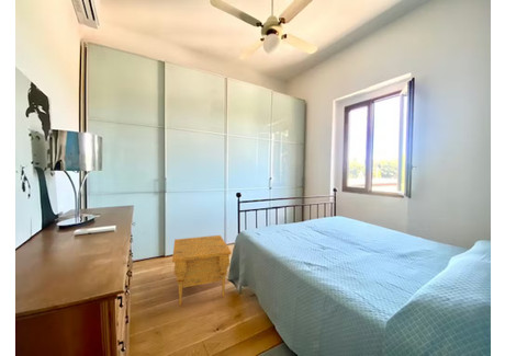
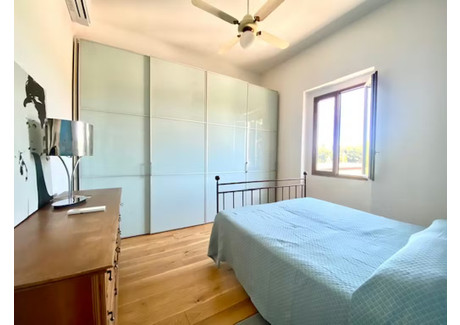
- nightstand [171,234,233,307]
